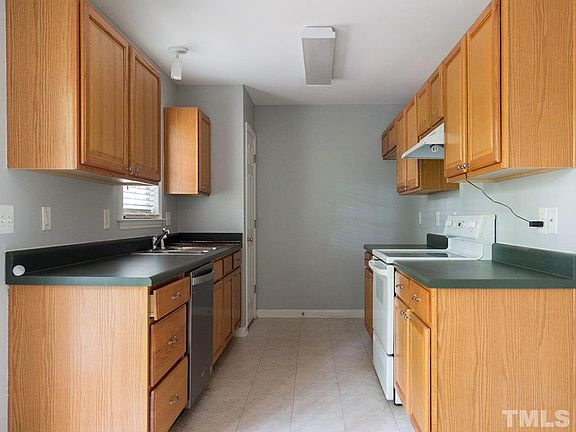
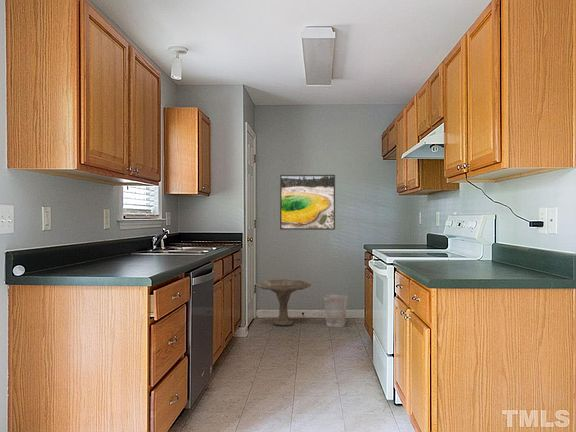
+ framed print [279,174,336,231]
+ wastebasket [323,294,348,328]
+ side table [254,279,313,327]
